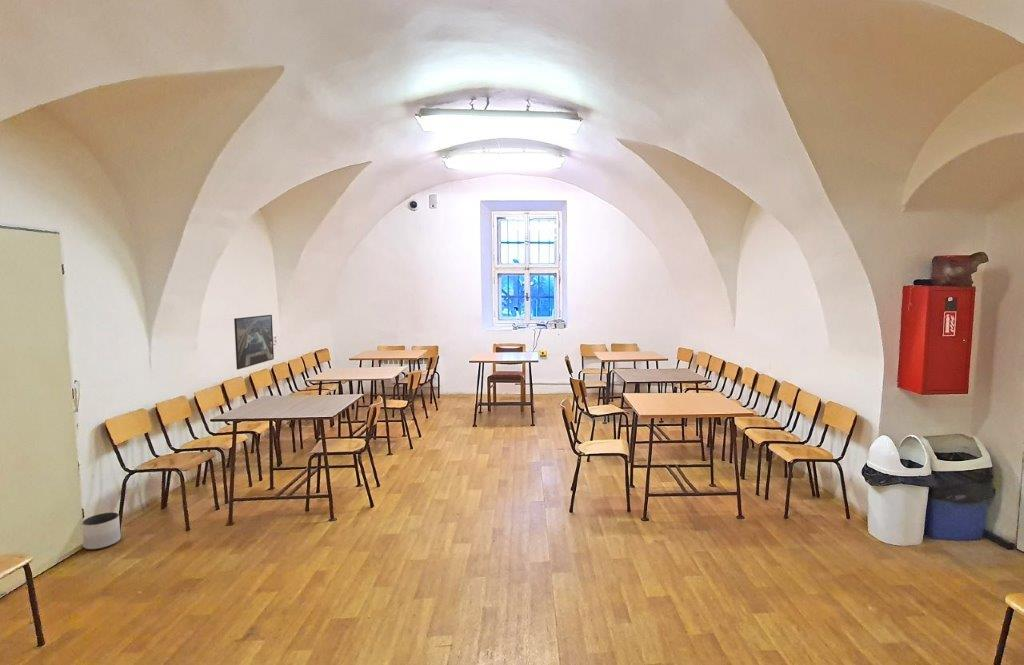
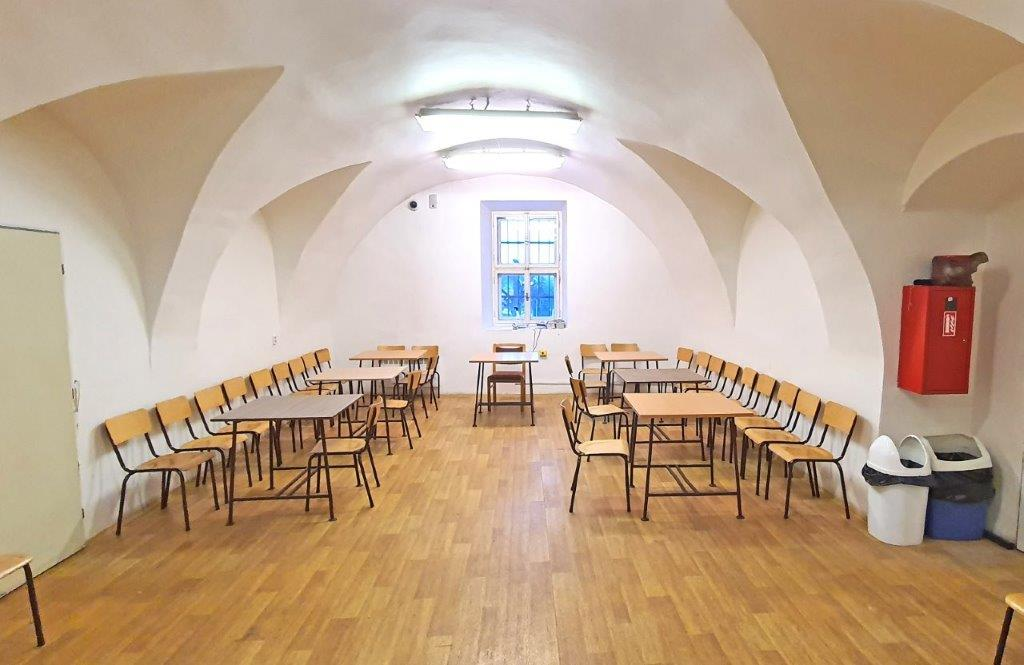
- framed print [233,314,275,371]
- planter [81,512,122,551]
